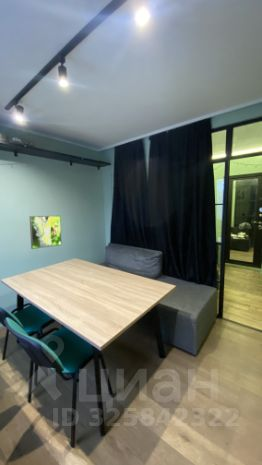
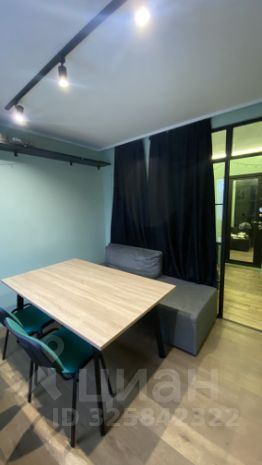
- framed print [29,215,63,250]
